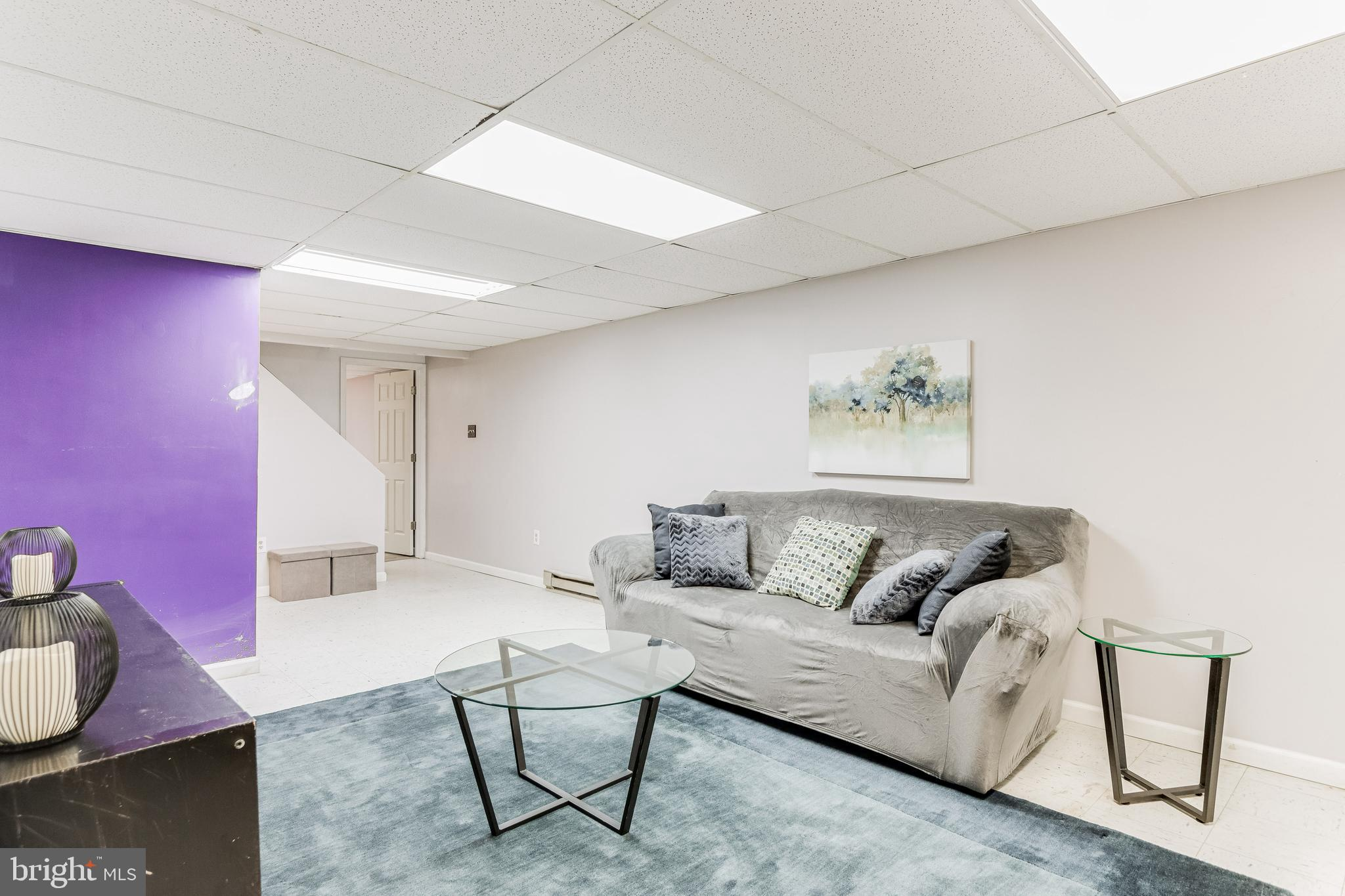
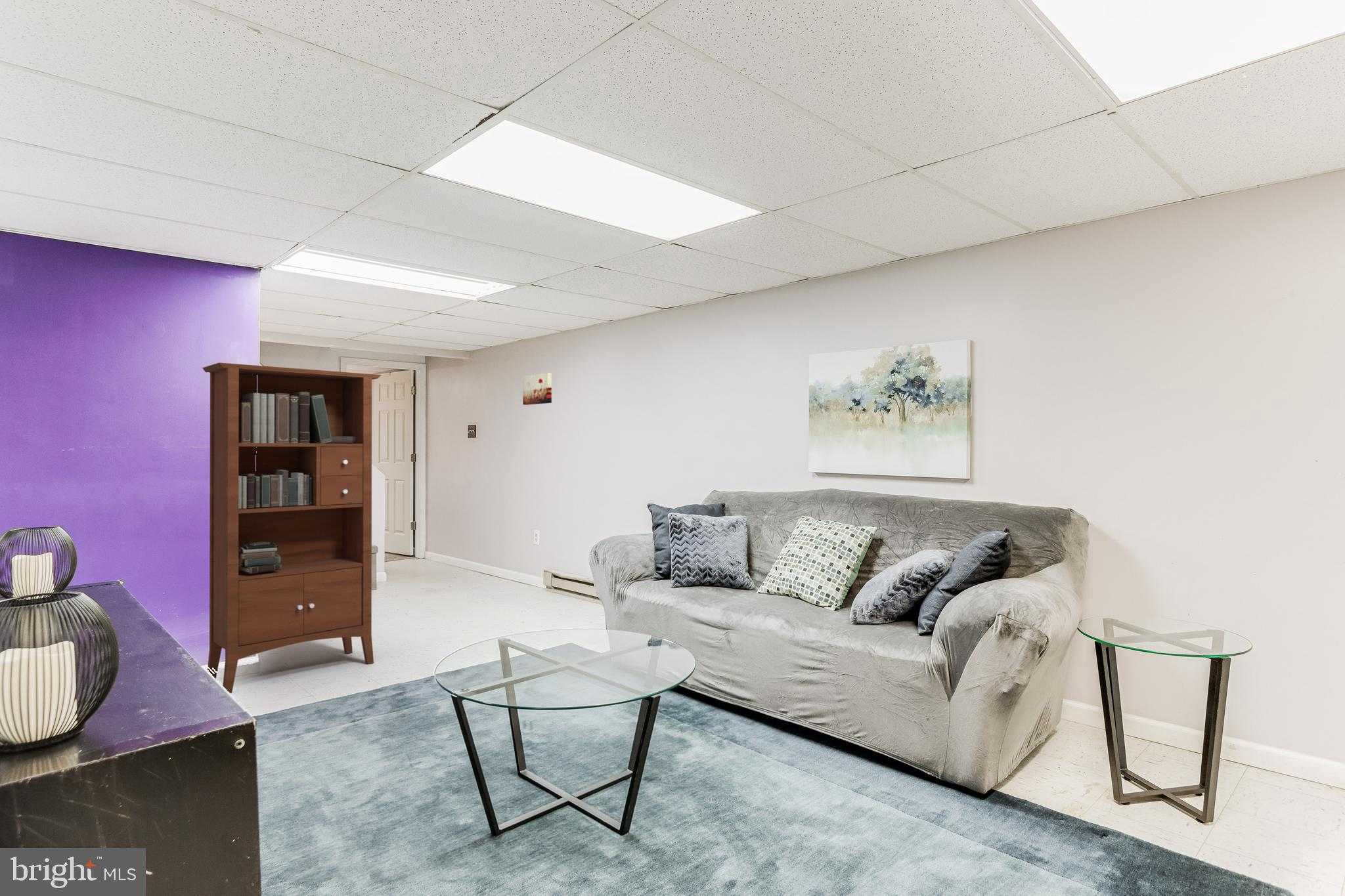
+ bookcase [202,362,382,694]
+ wall art [522,372,552,406]
